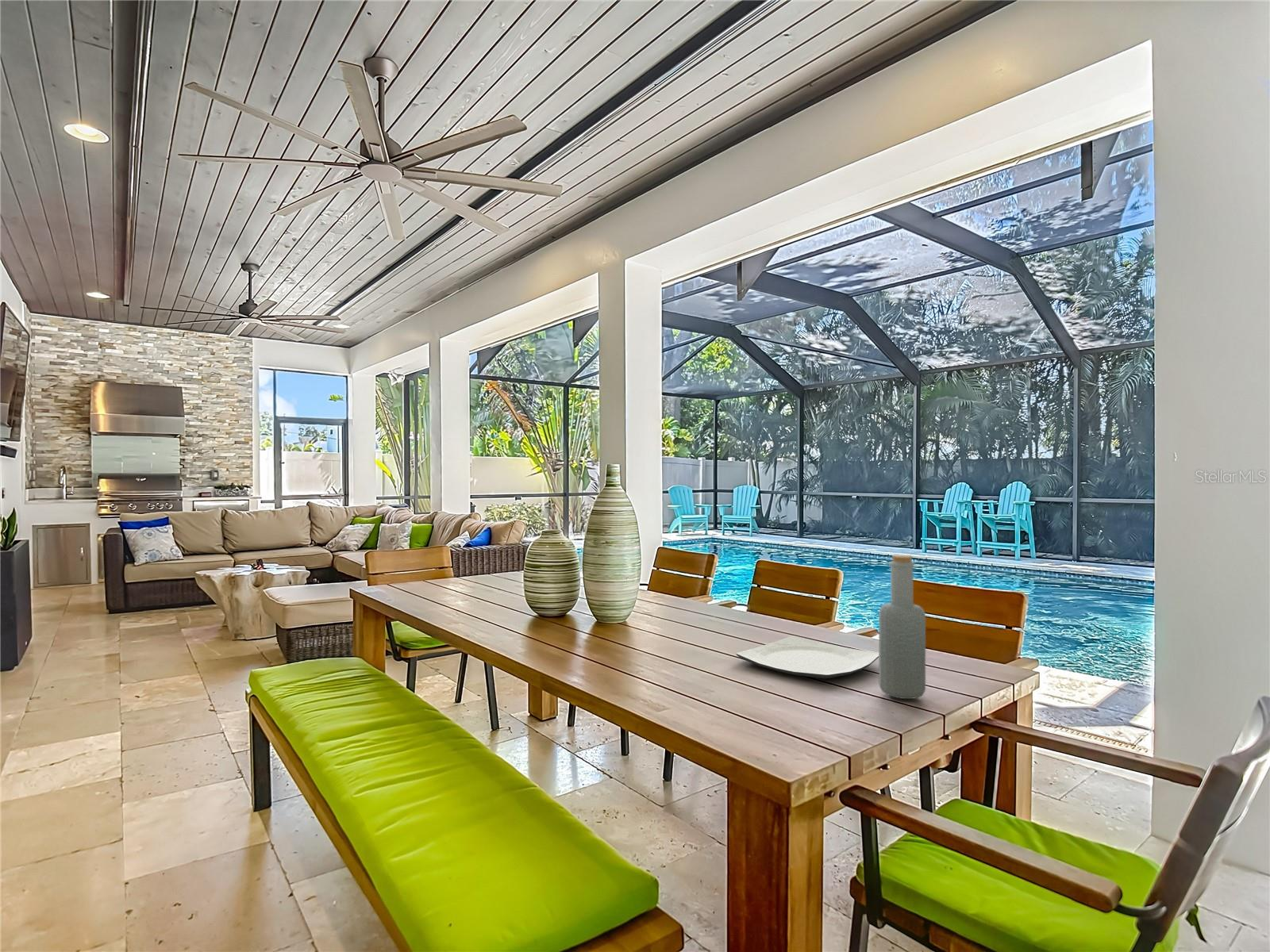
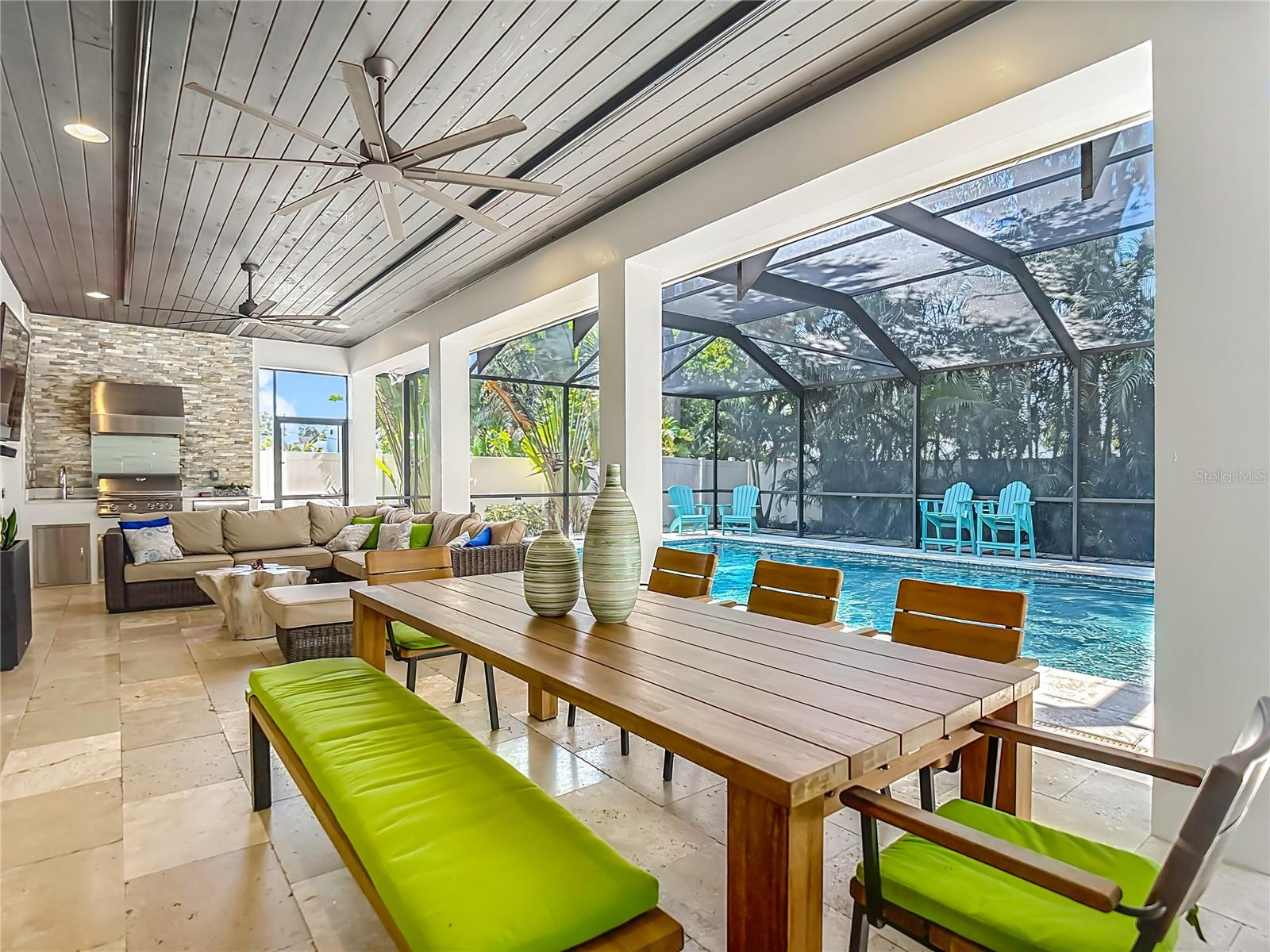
- plate [736,635,879,679]
- bottle [878,555,926,700]
